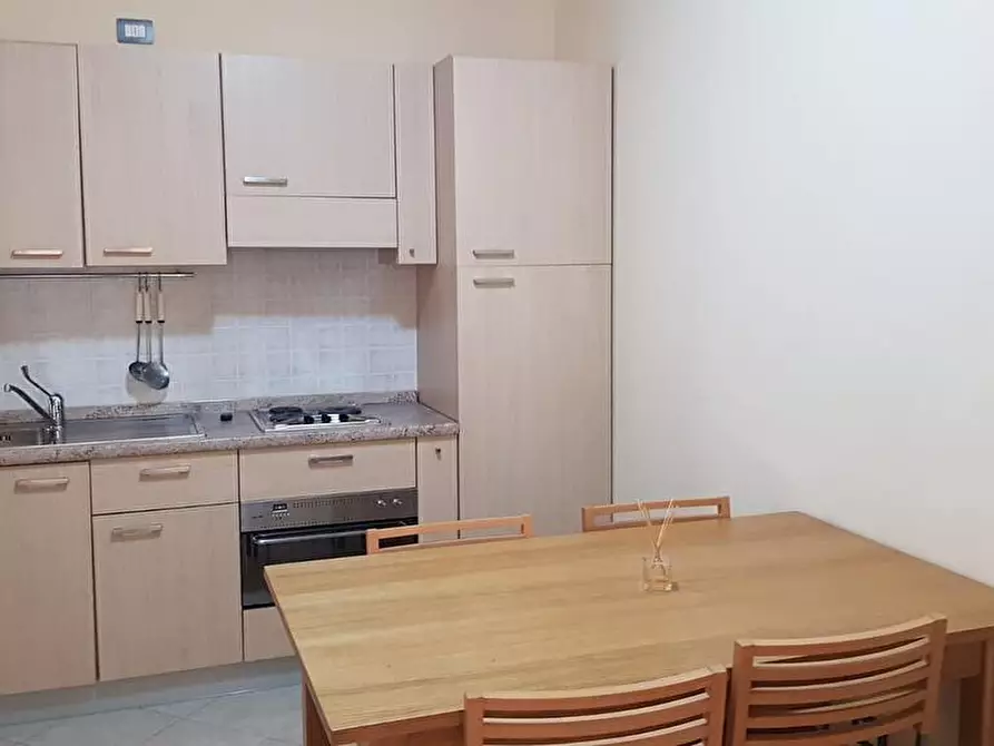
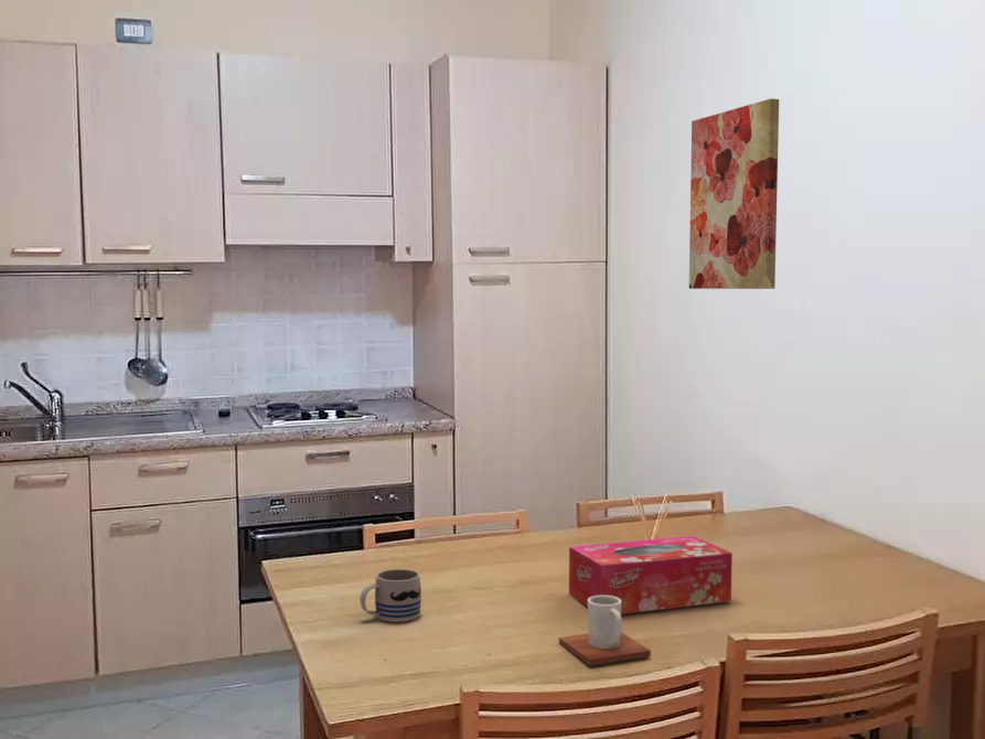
+ tissue box [568,535,734,615]
+ mug [360,568,422,623]
+ wall art [688,97,780,290]
+ mug [558,596,652,666]
